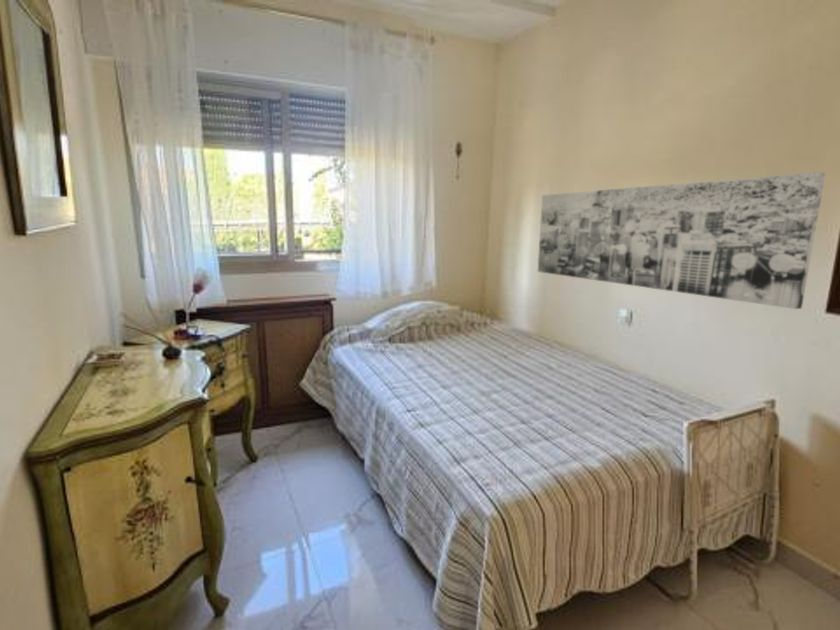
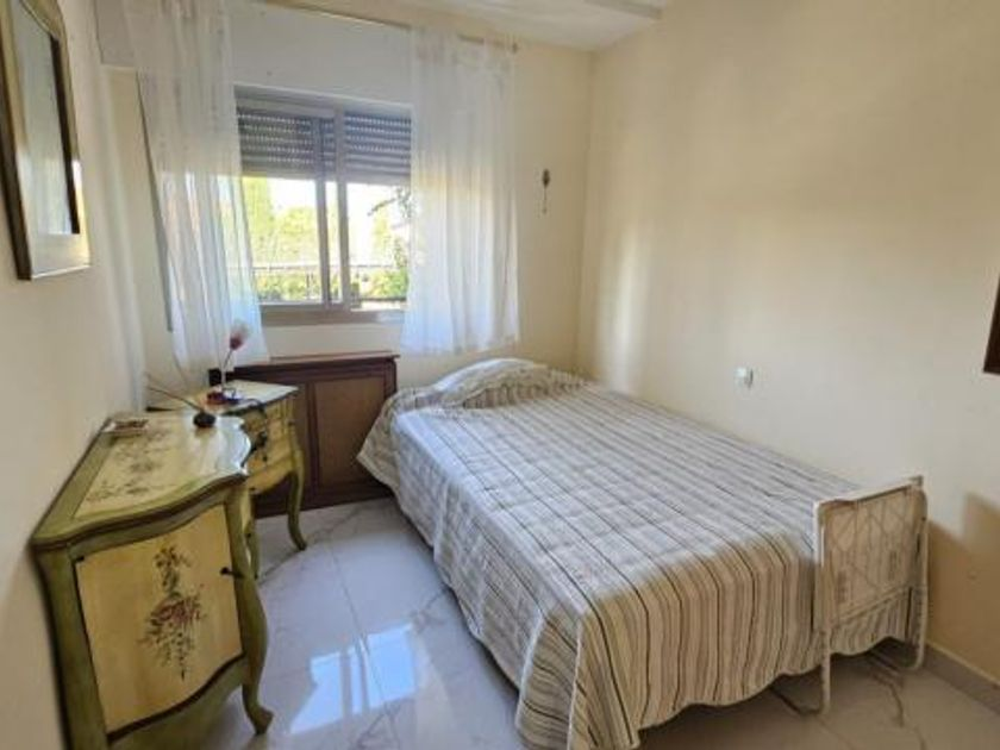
- wall art [537,171,826,310]
